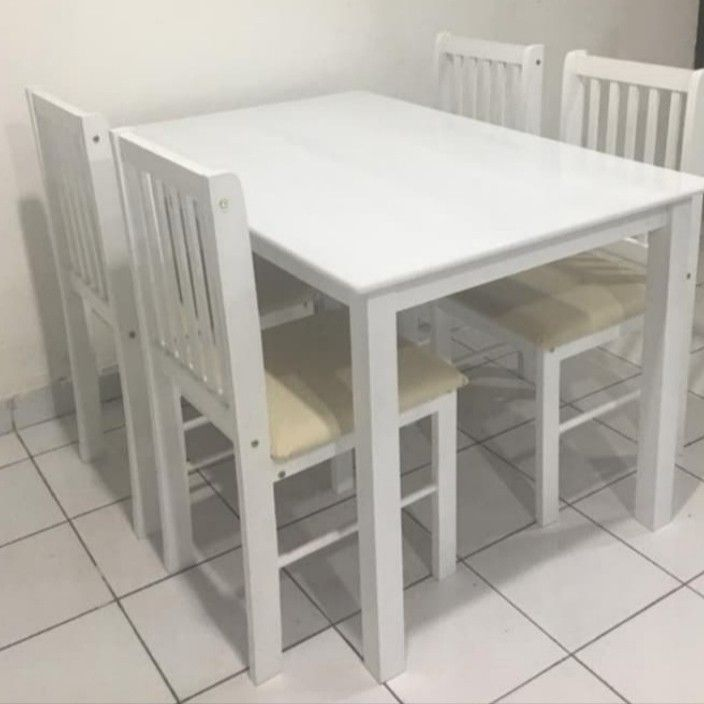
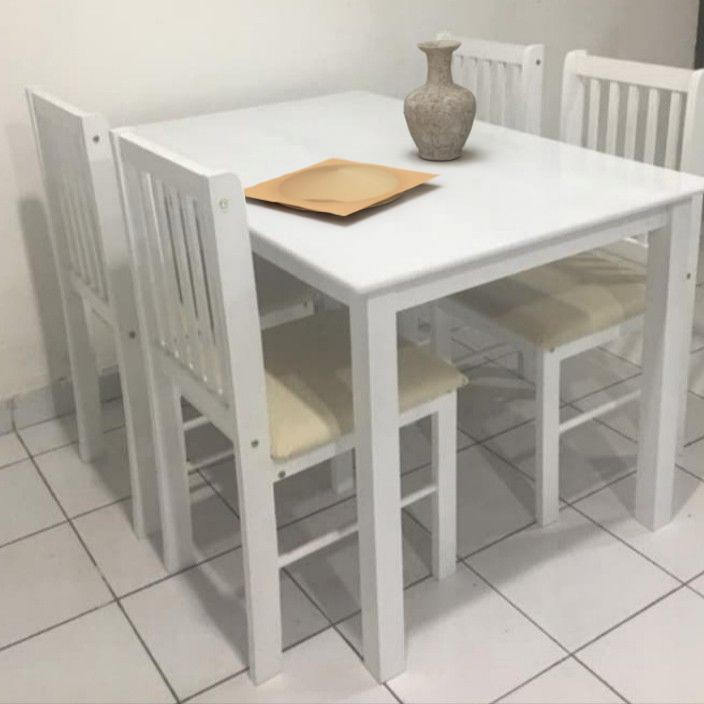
+ vase [403,39,478,161]
+ plate [243,157,443,217]
